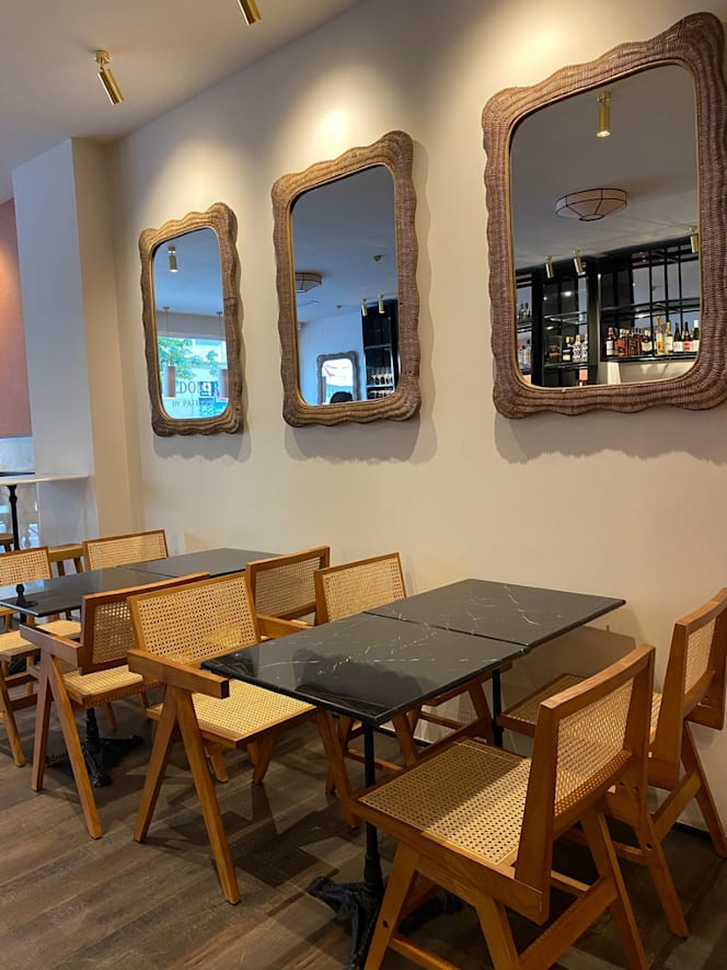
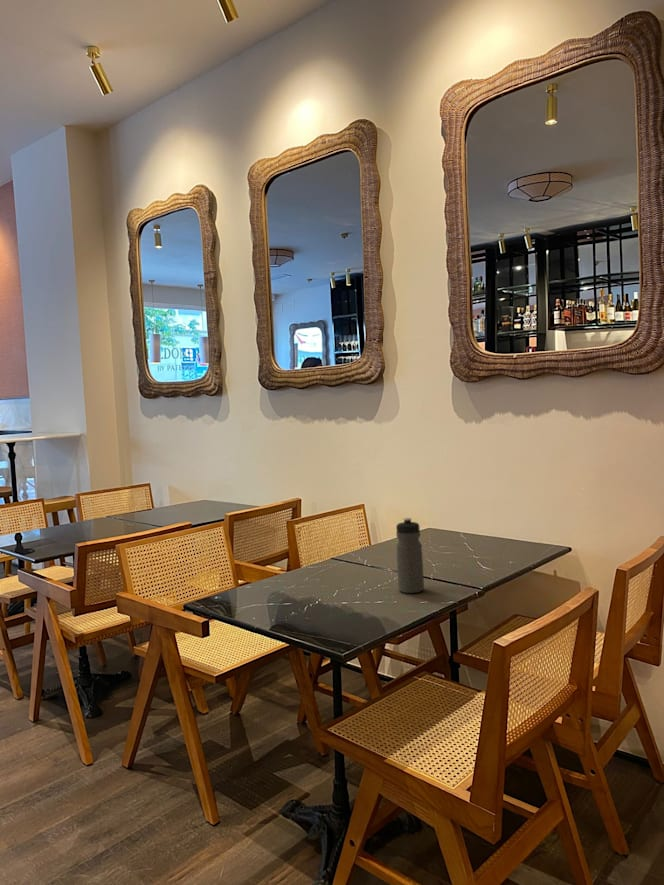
+ water bottle [395,517,425,594]
